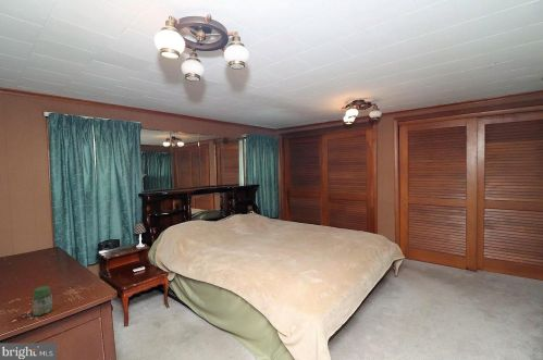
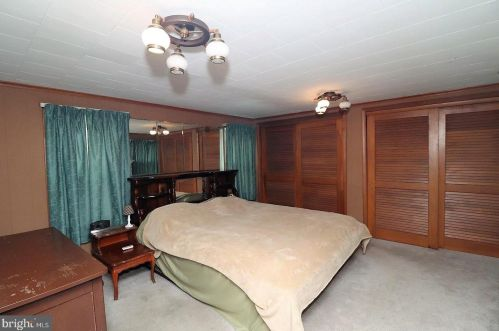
- jar [32,285,53,316]
